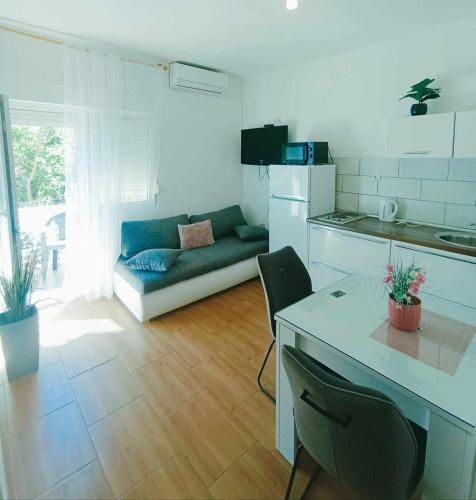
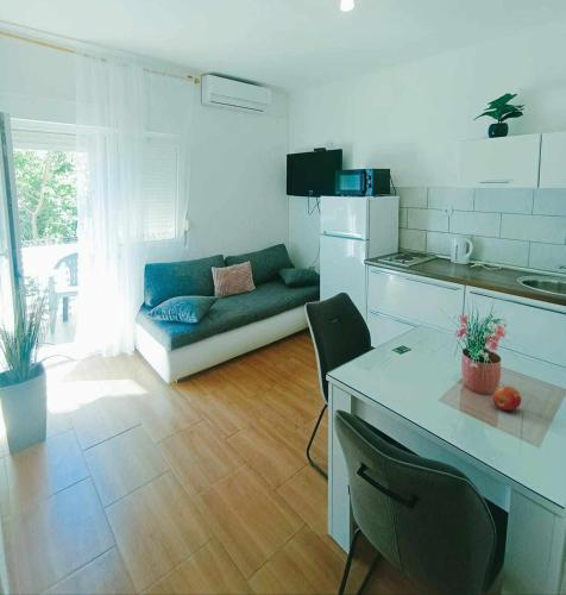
+ apple [491,386,522,412]
